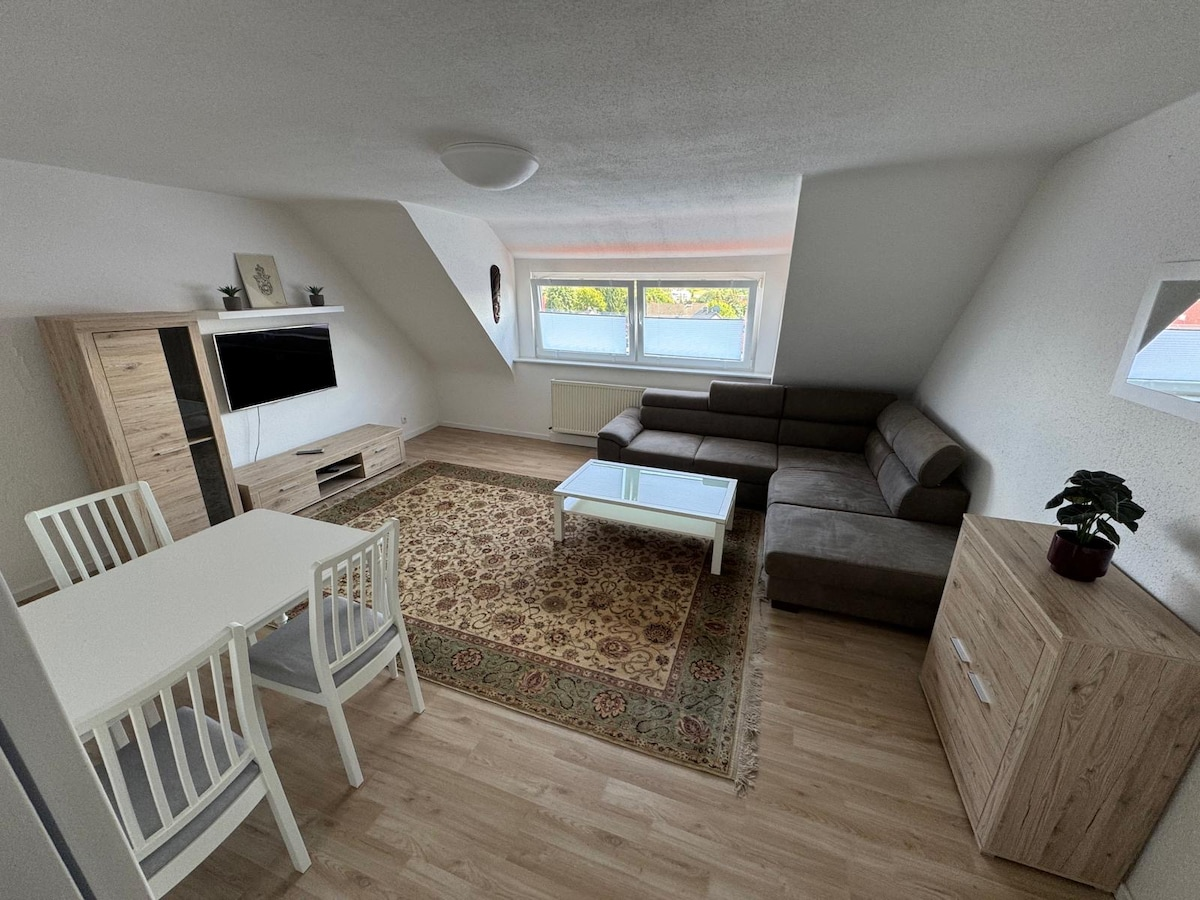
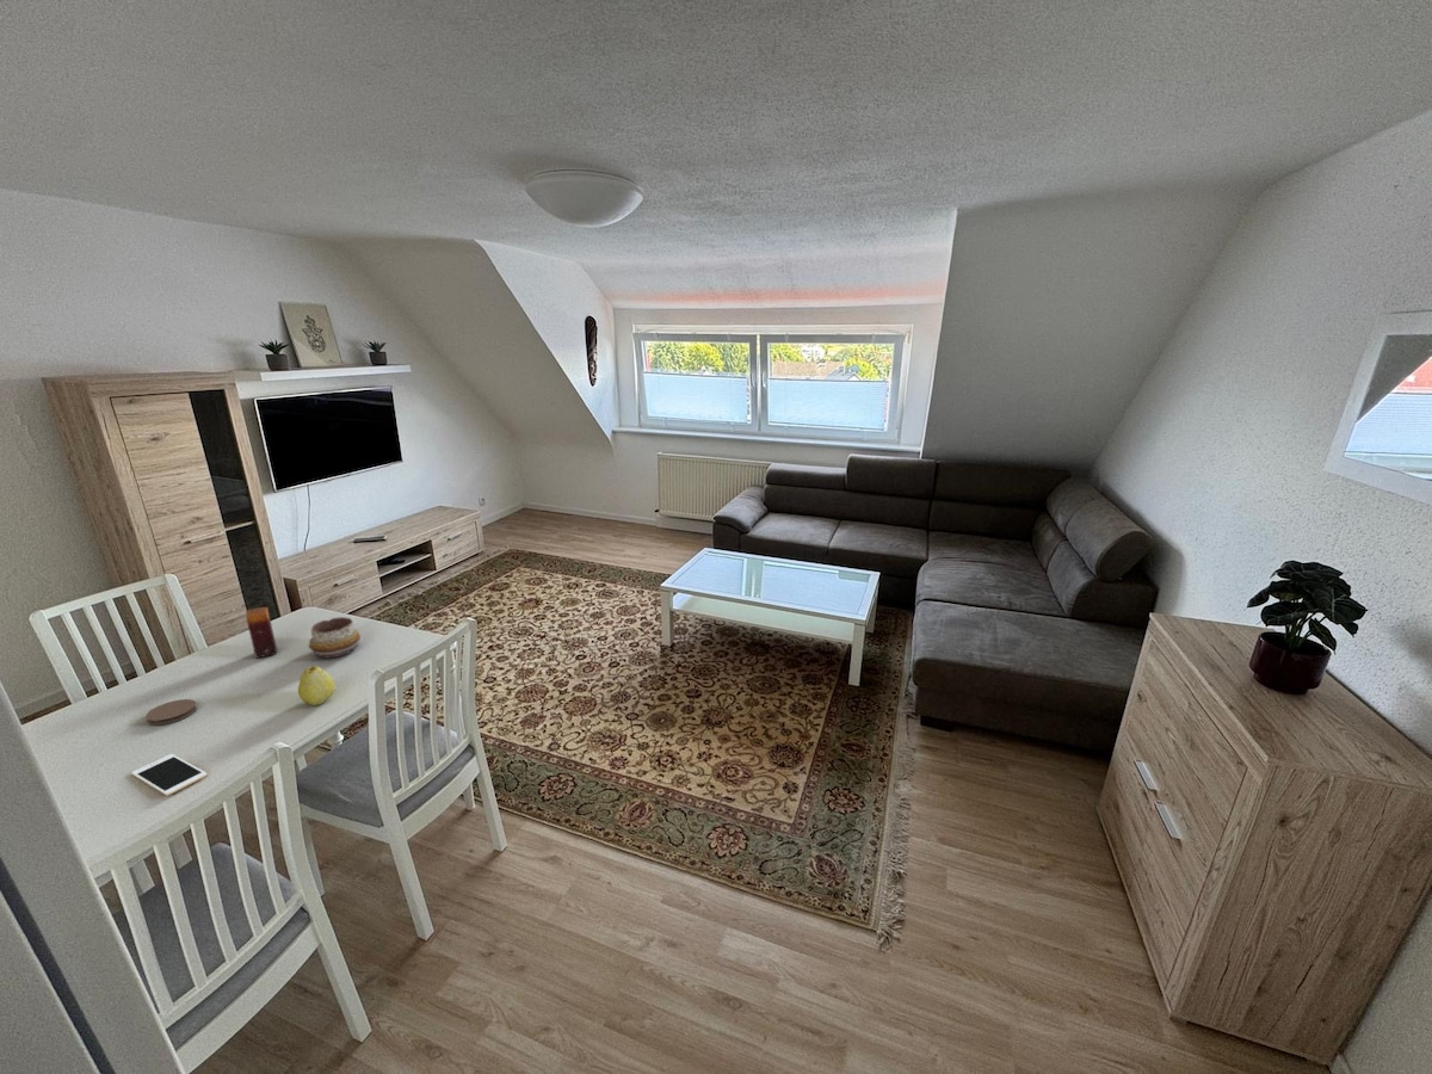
+ decorative bowl [308,616,362,659]
+ coaster [144,698,198,726]
+ fruit [297,665,335,706]
+ candle [245,606,278,660]
+ cell phone [130,753,208,797]
